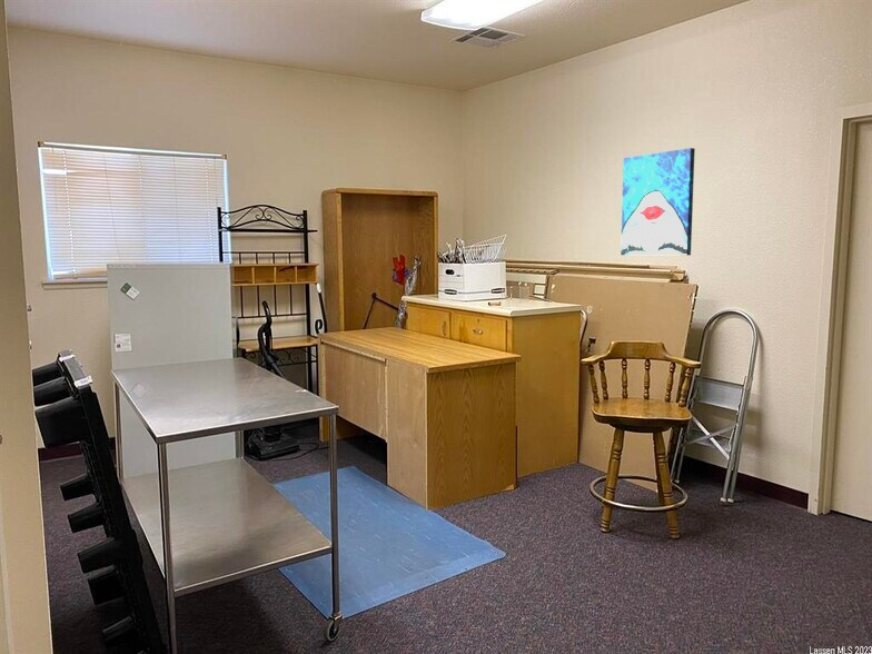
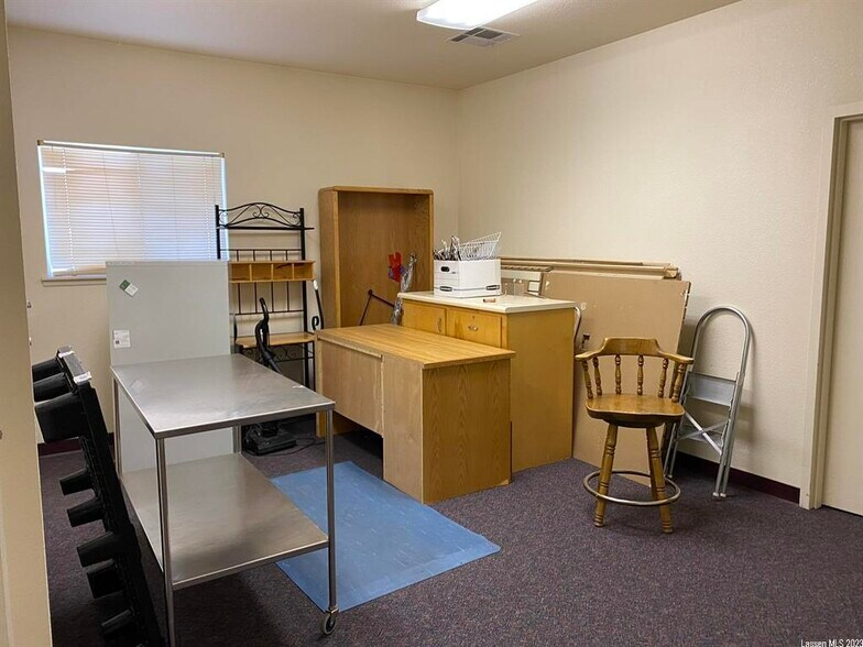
- wall art [620,147,696,257]
